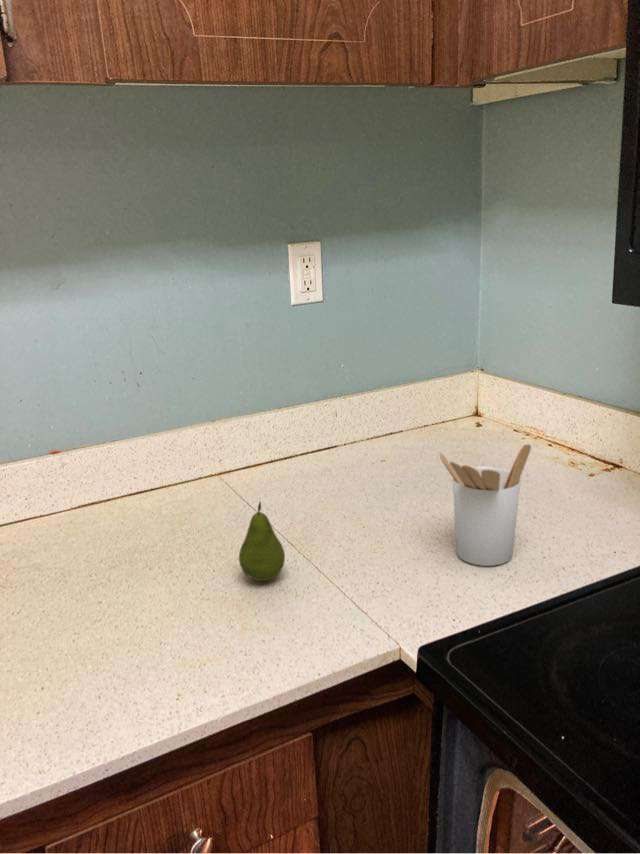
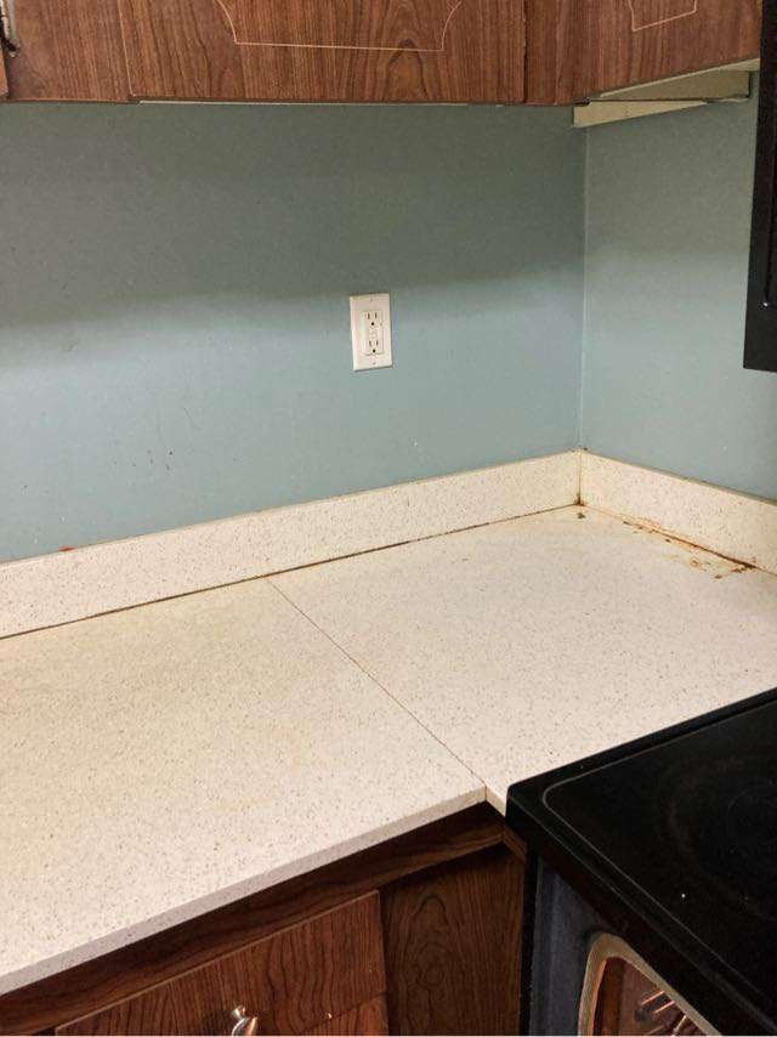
- utensil holder [438,443,532,567]
- fruit [238,501,286,582]
